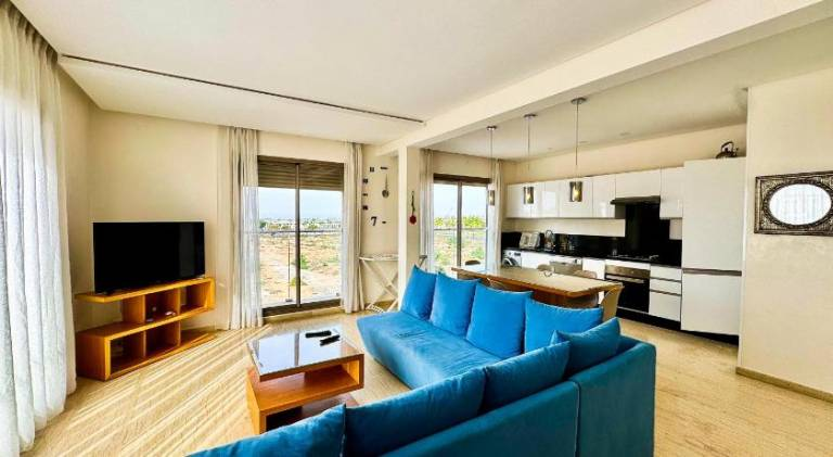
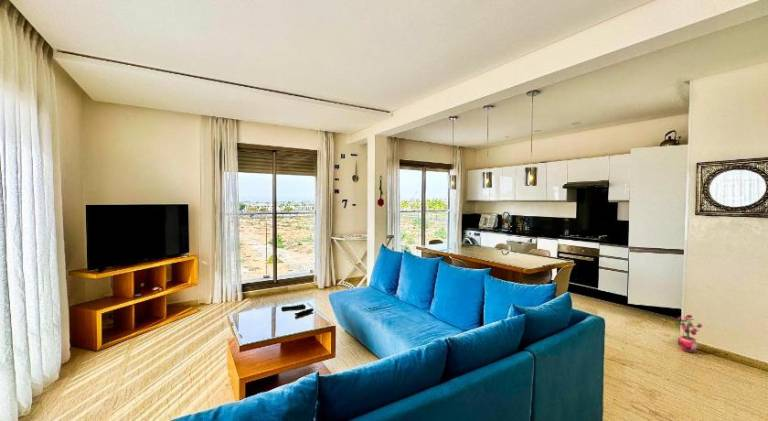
+ potted plant [674,314,703,354]
